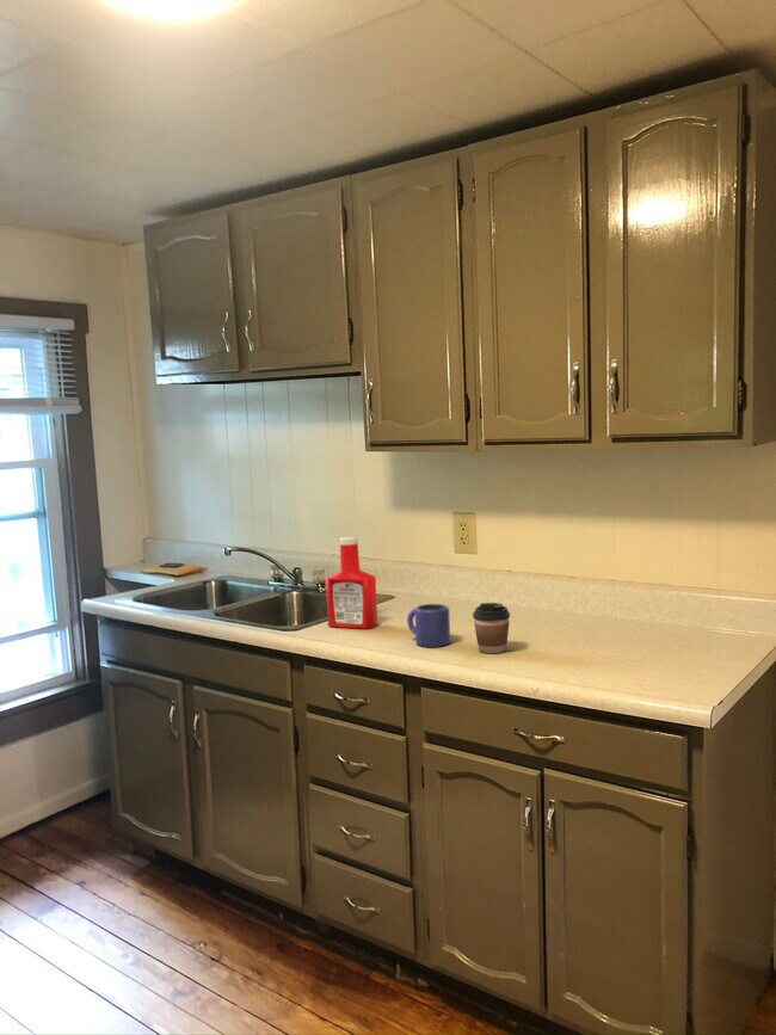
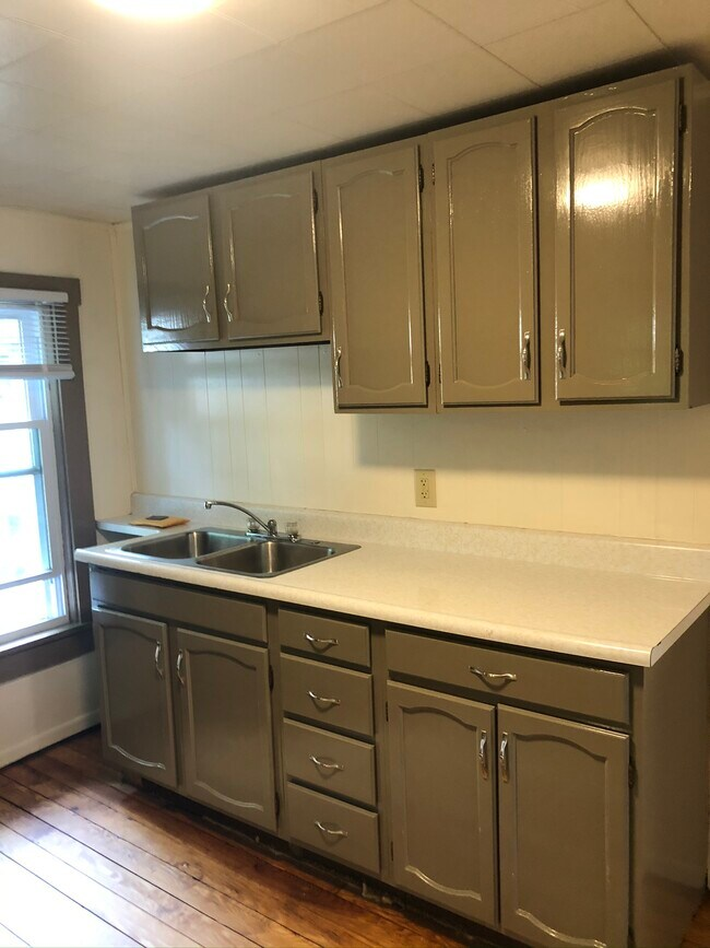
- soap bottle [325,536,378,630]
- coffee cup [472,602,511,654]
- mug [406,603,451,648]
